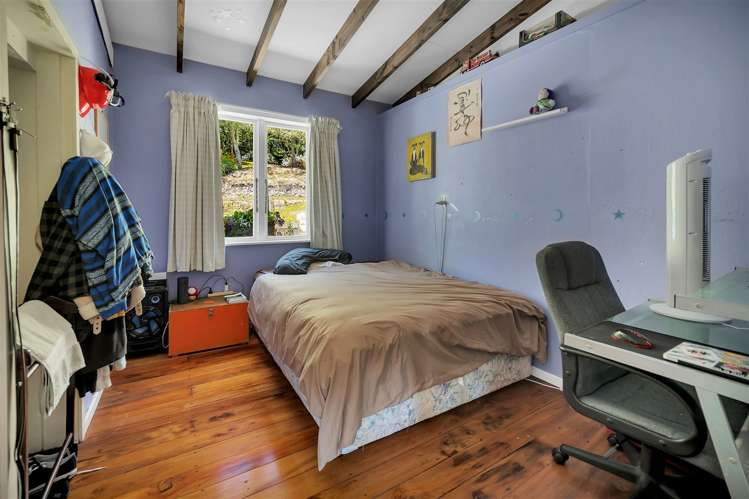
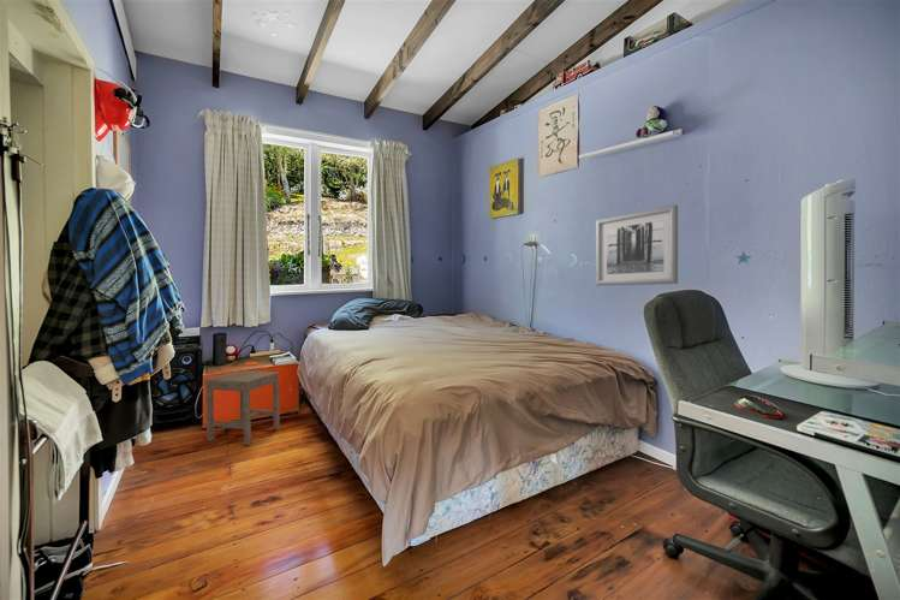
+ stool [204,369,281,446]
+ wall art [595,203,679,286]
